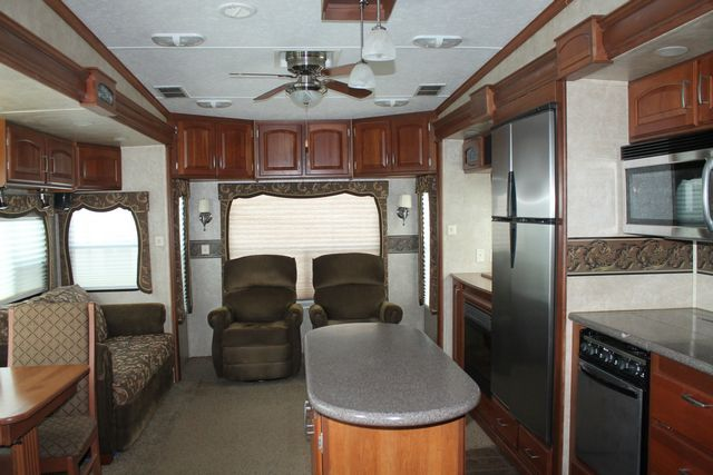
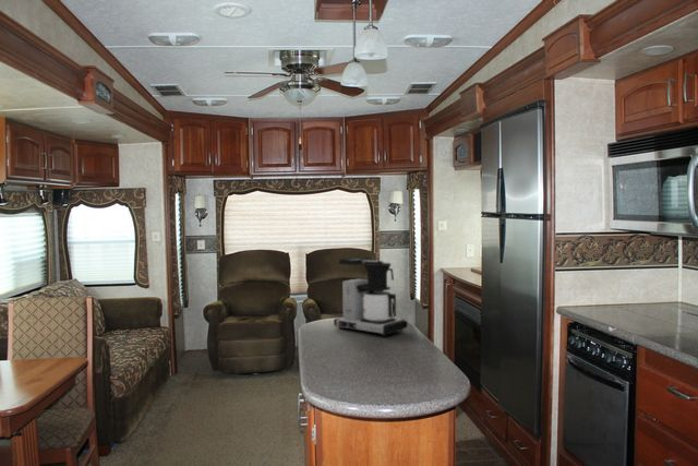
+ coffee maker [333,256,409,337]
